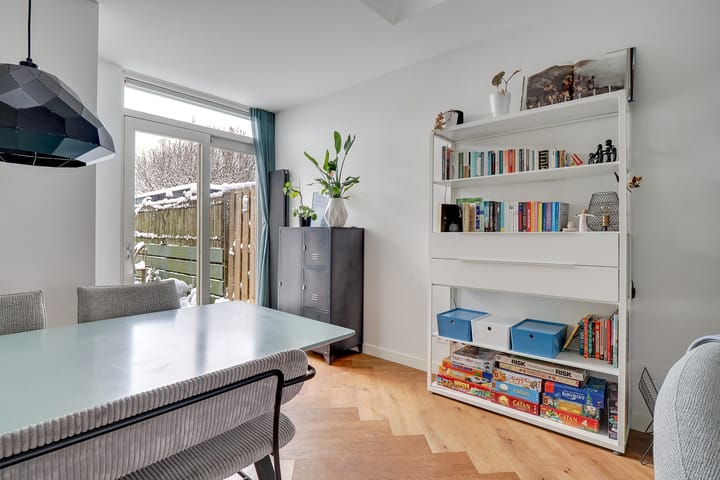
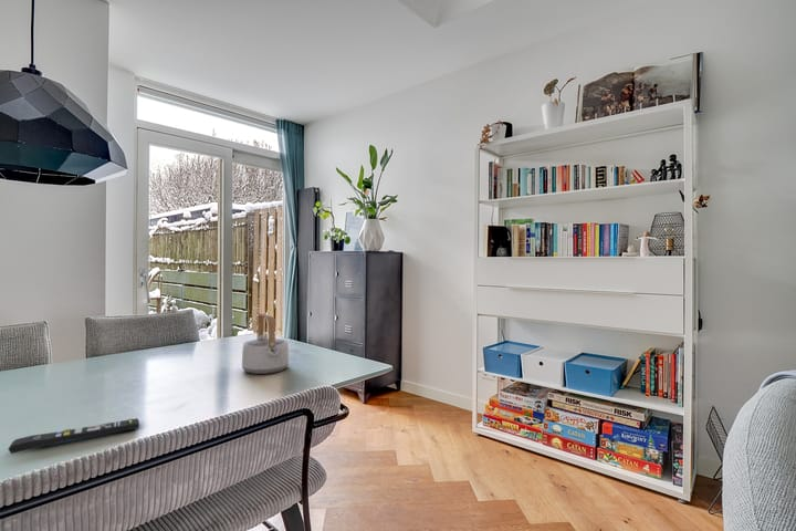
+ remote control [8,417,140,455]
+ teapot [241,312,290,375]
